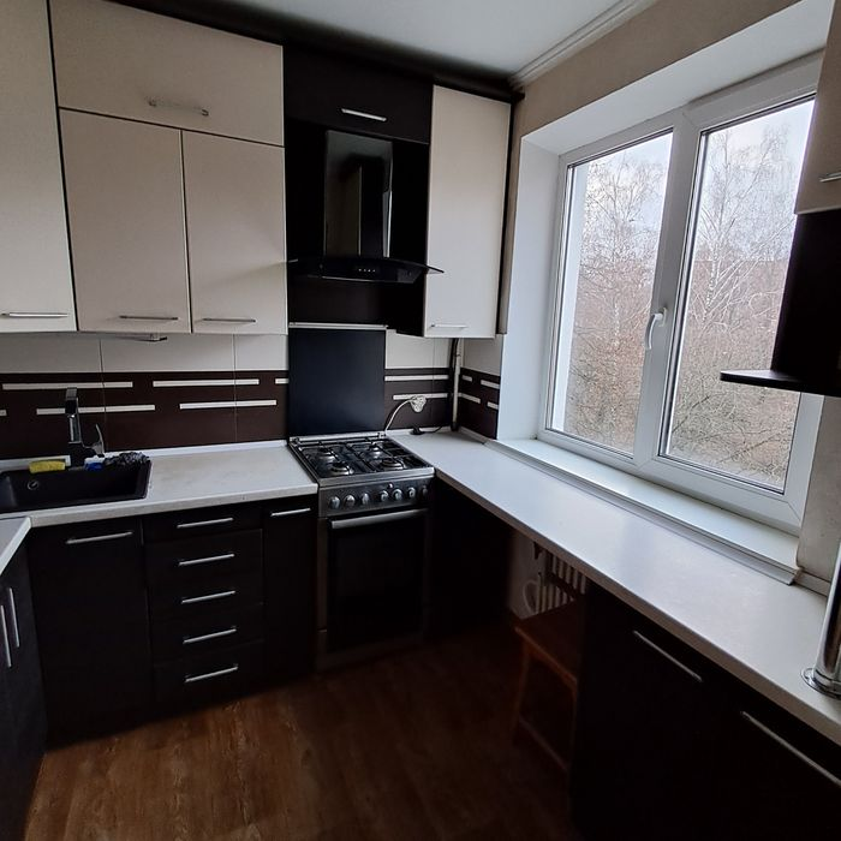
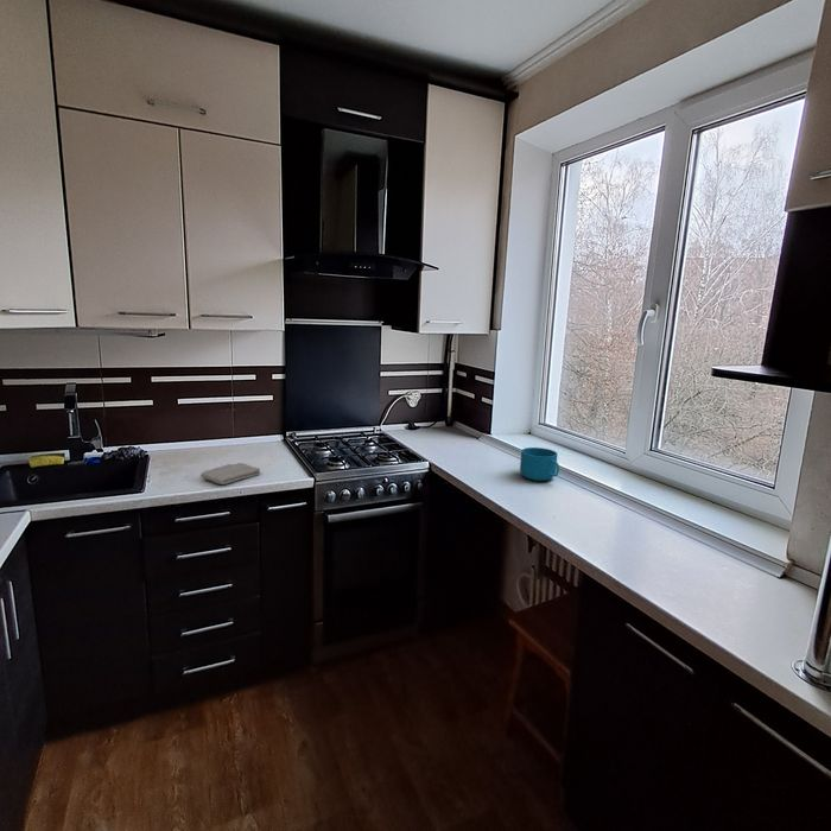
+ washcloth [199,462,261,486]
+ cup [519,446,560,482]
